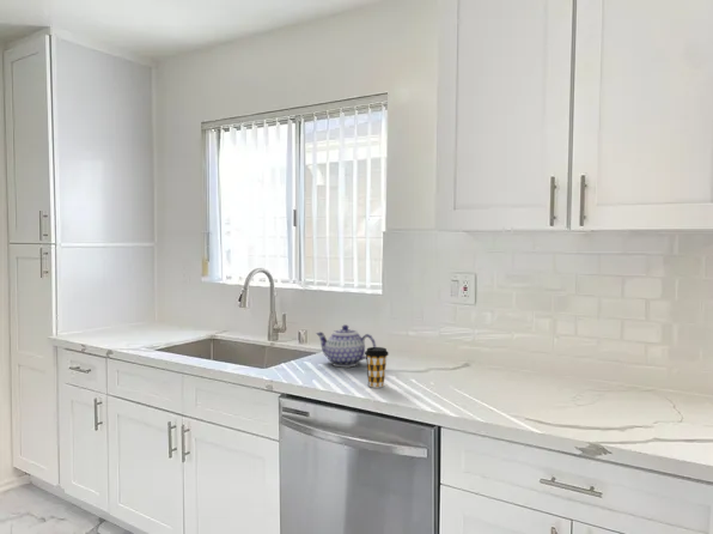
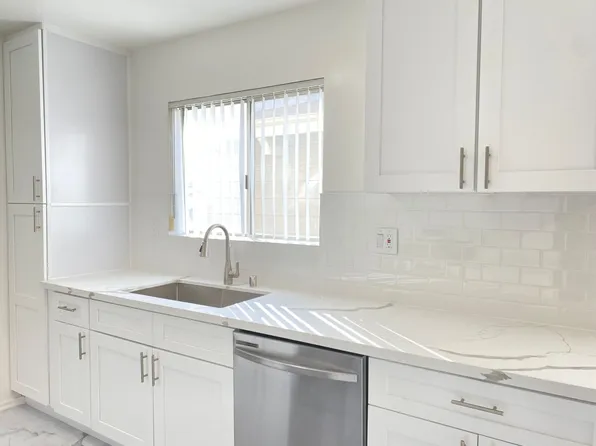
- teapot [315,323,377,368]
- coffee cup [364,346,390,389]
